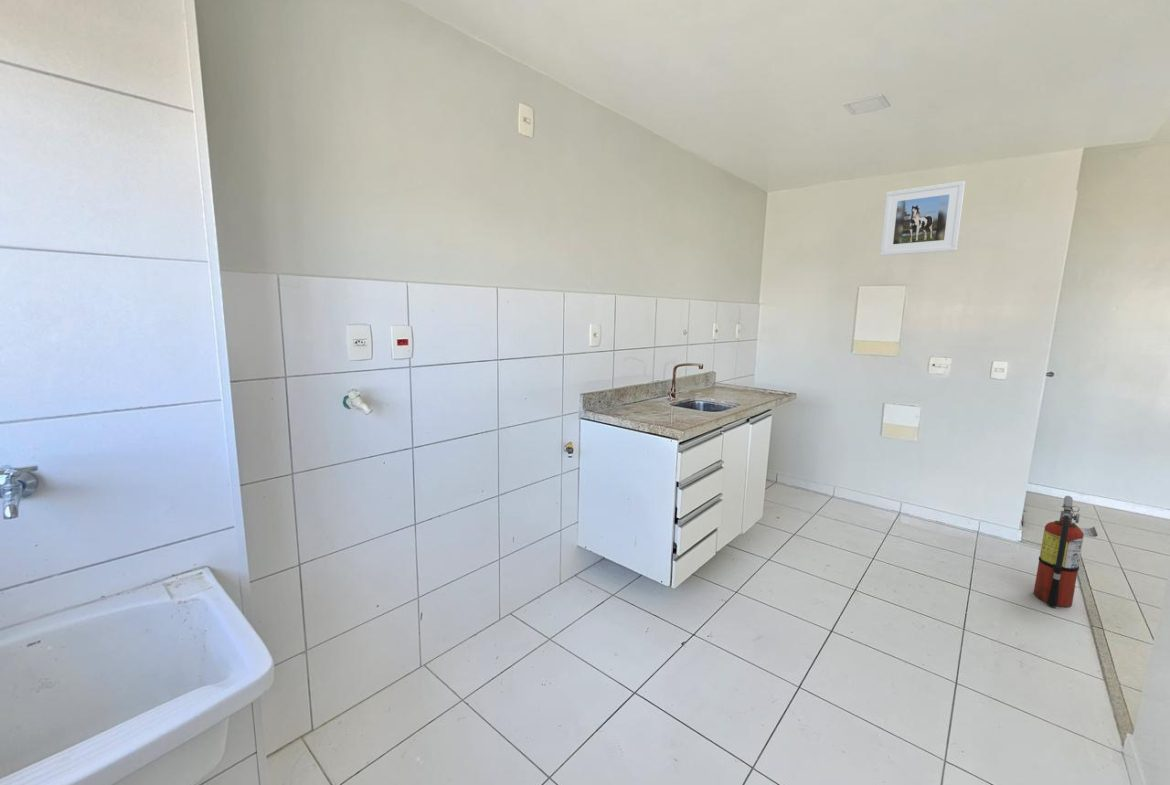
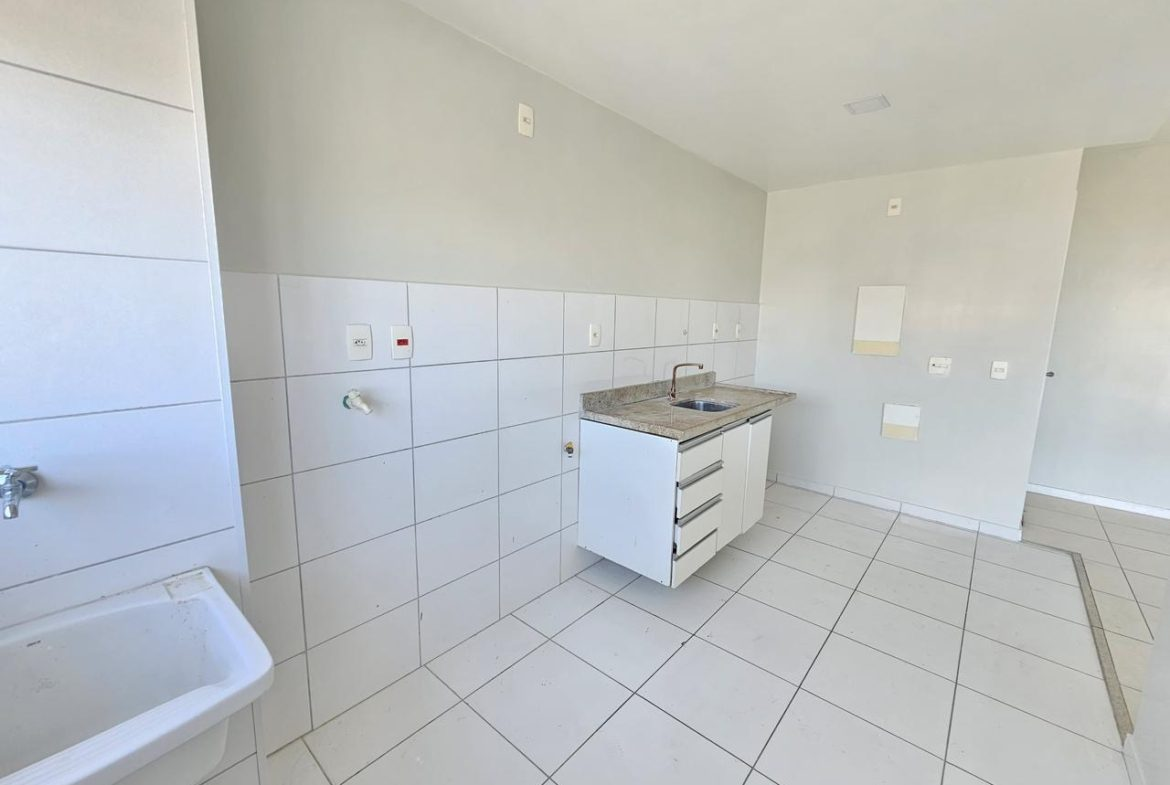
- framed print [879,180,966,257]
- fire extinguisher [1033,495,1099,608]
